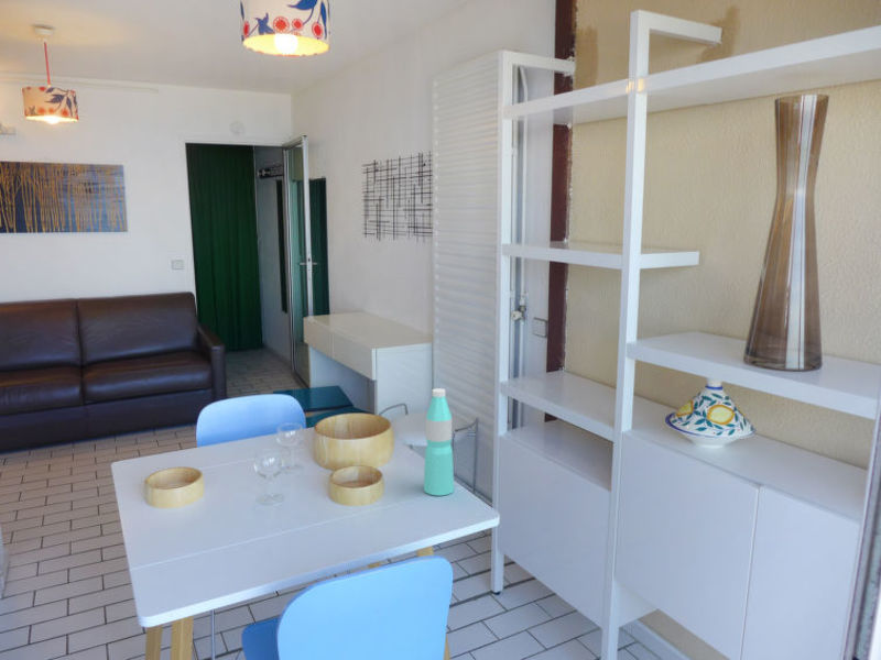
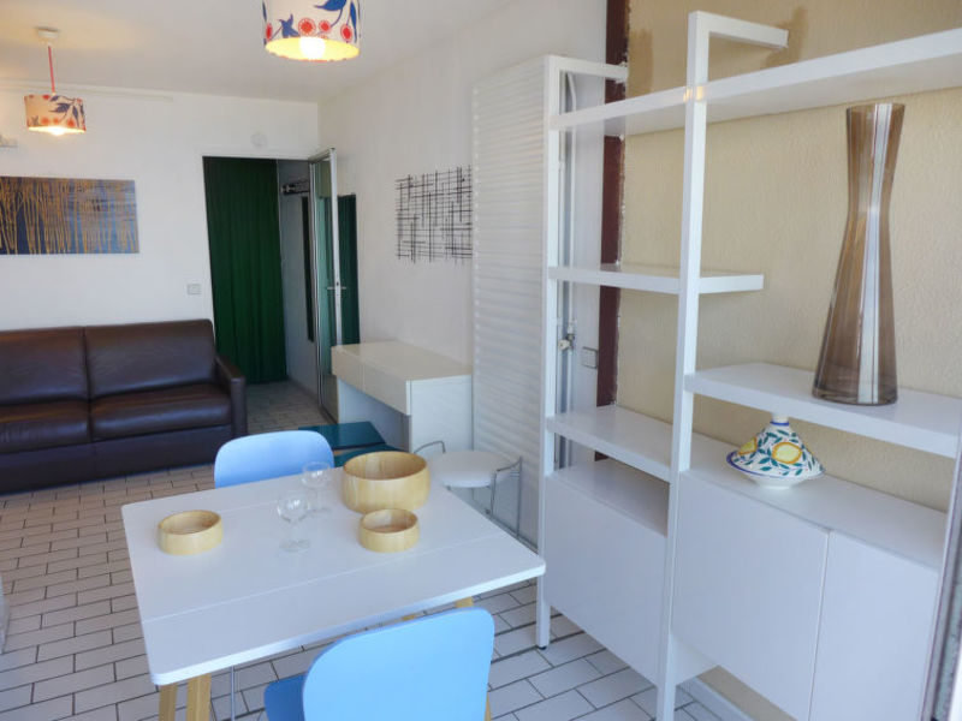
- water bottle [423,387,455,497]
